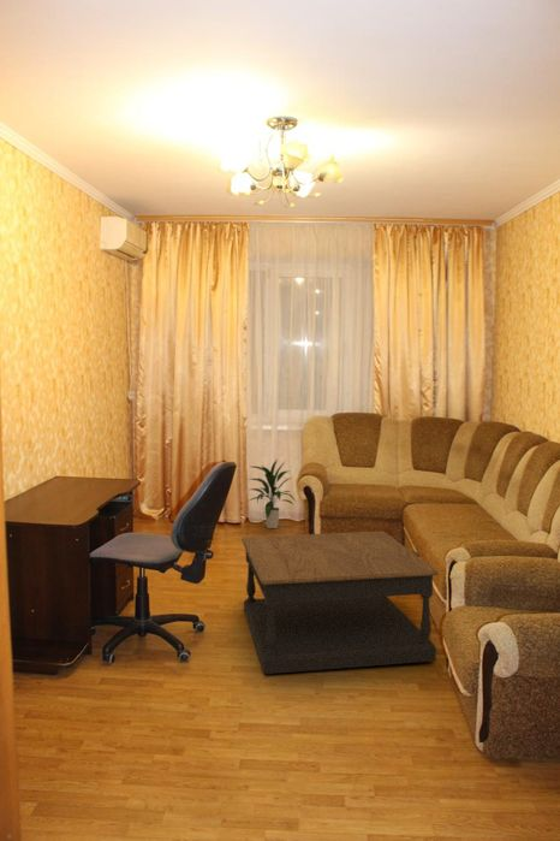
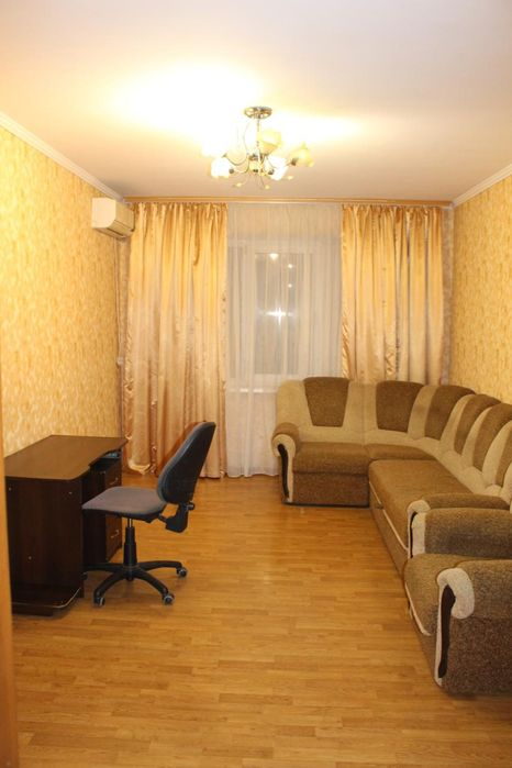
- indoor plant [246,457,297,529]
- coffee table [240,529,440,675]
